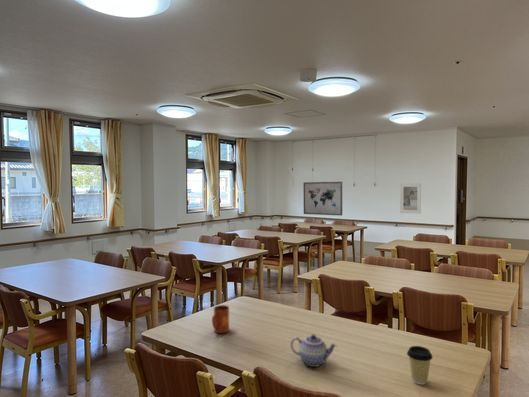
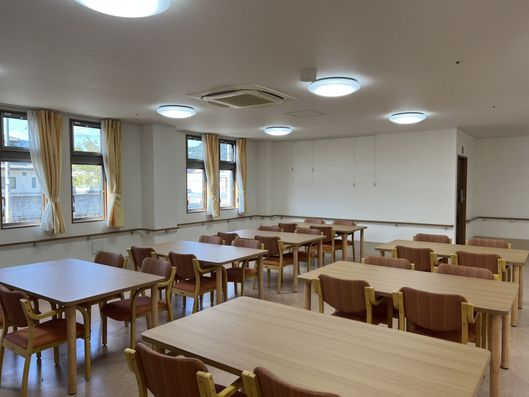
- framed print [399,182,422,215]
- wall art [303,181,343,217]
- teapot [290,333,338,368]
- coffee cup [406,345,434,386]
- mug [211,304,230,334]
